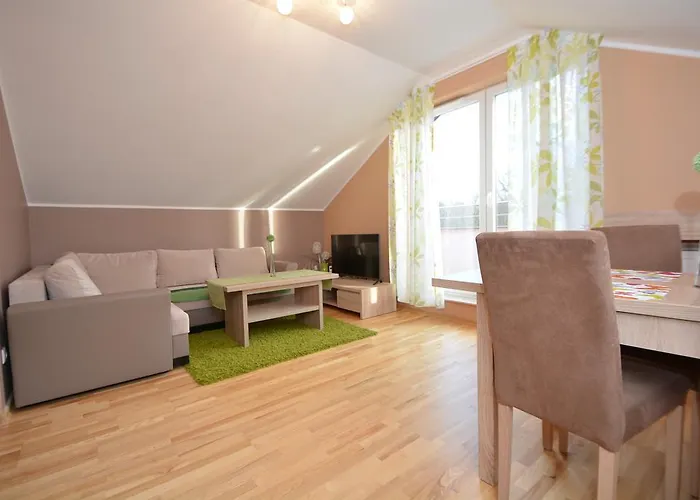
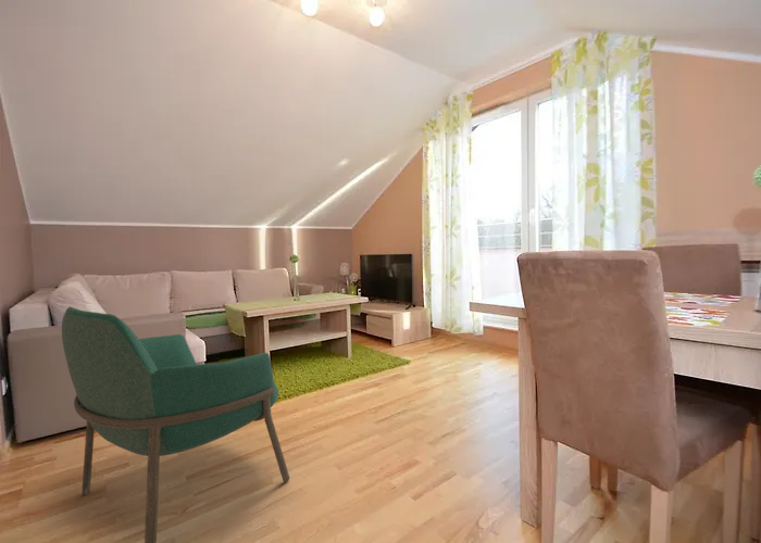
+ armchair [61,305,290,543]
